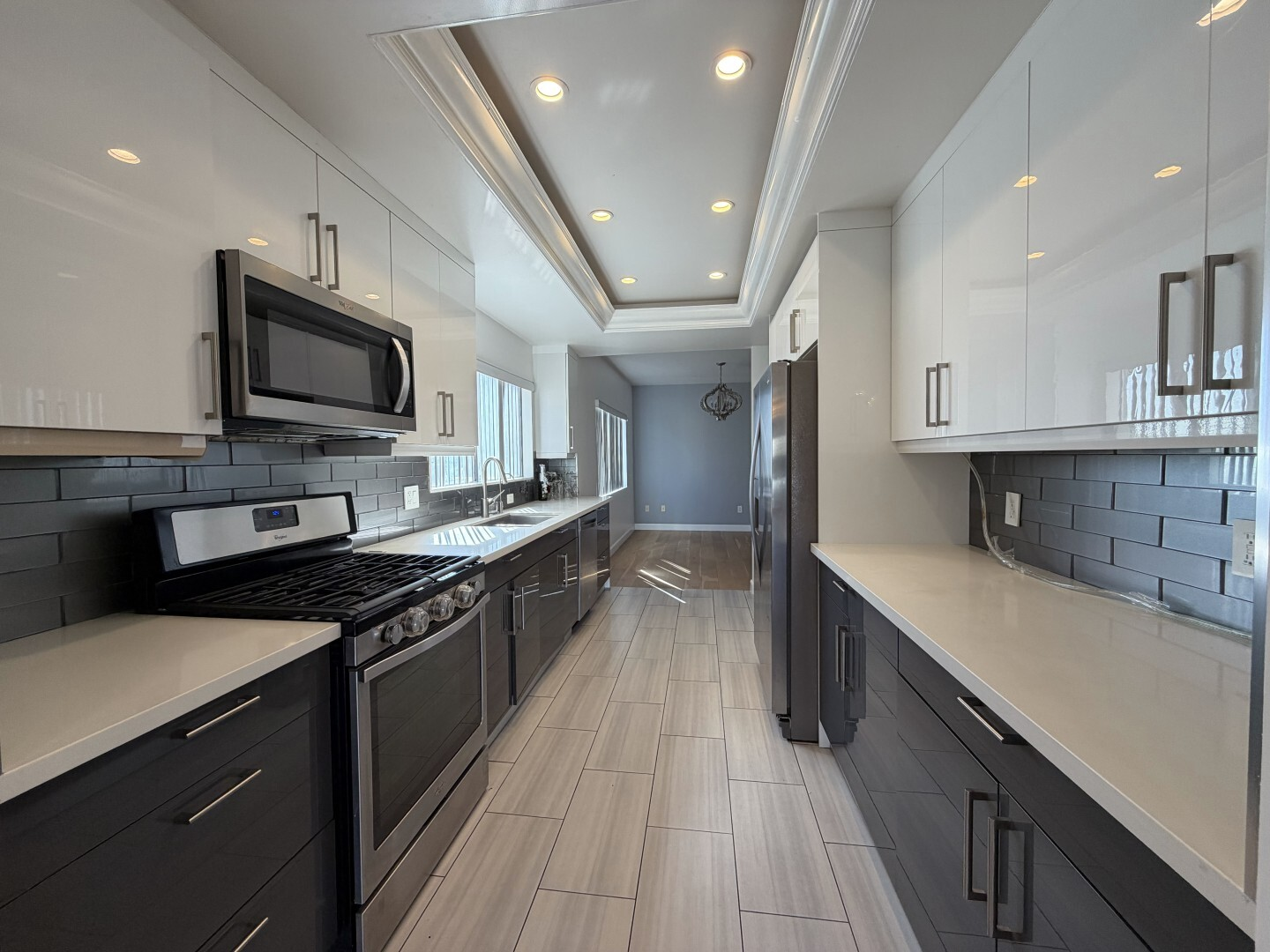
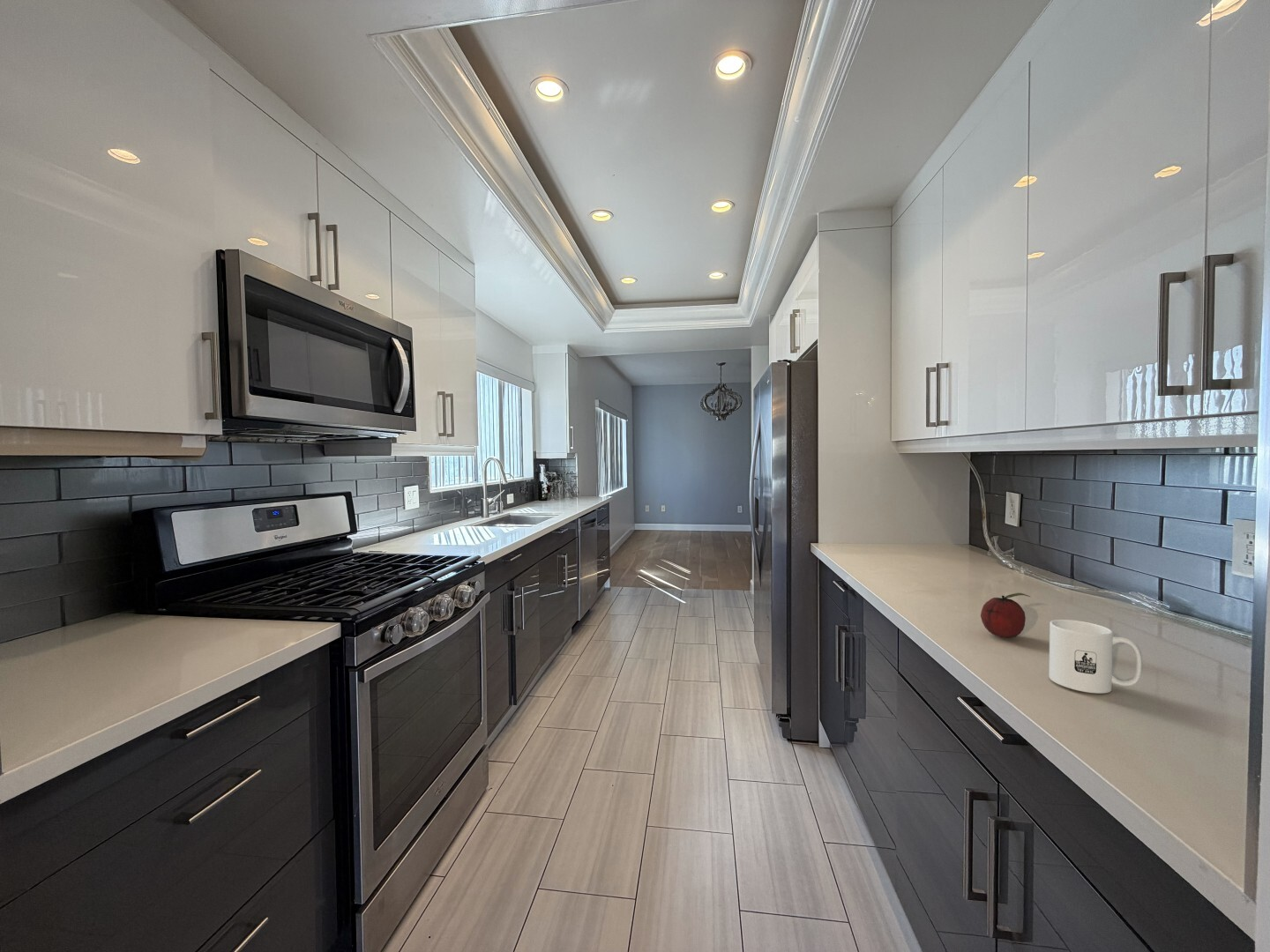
+ mug [1048,619,1143,695]
+ fruit [980,592,1031,638]
